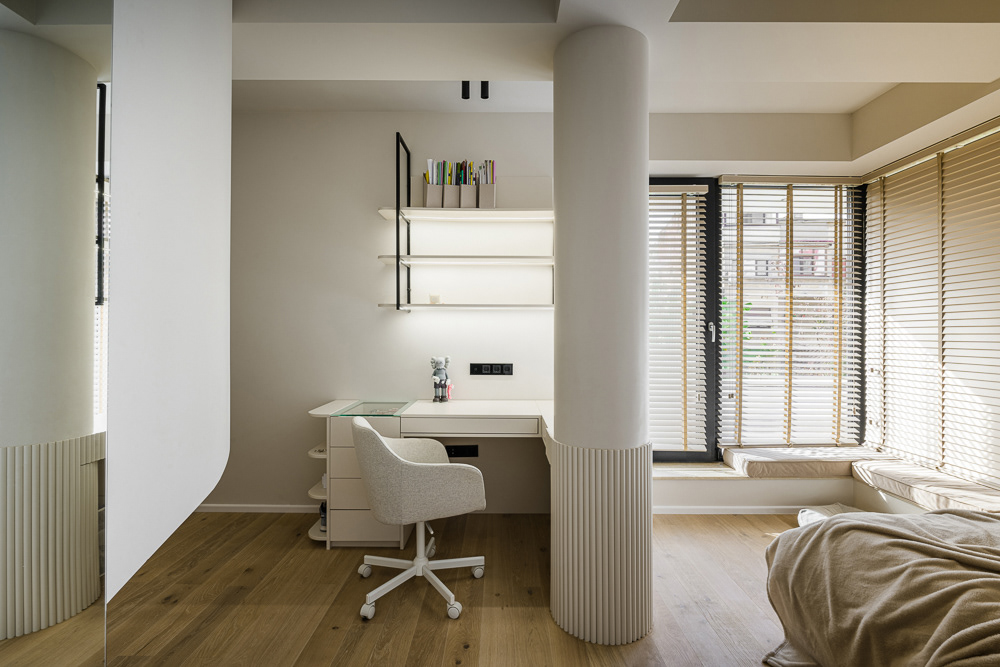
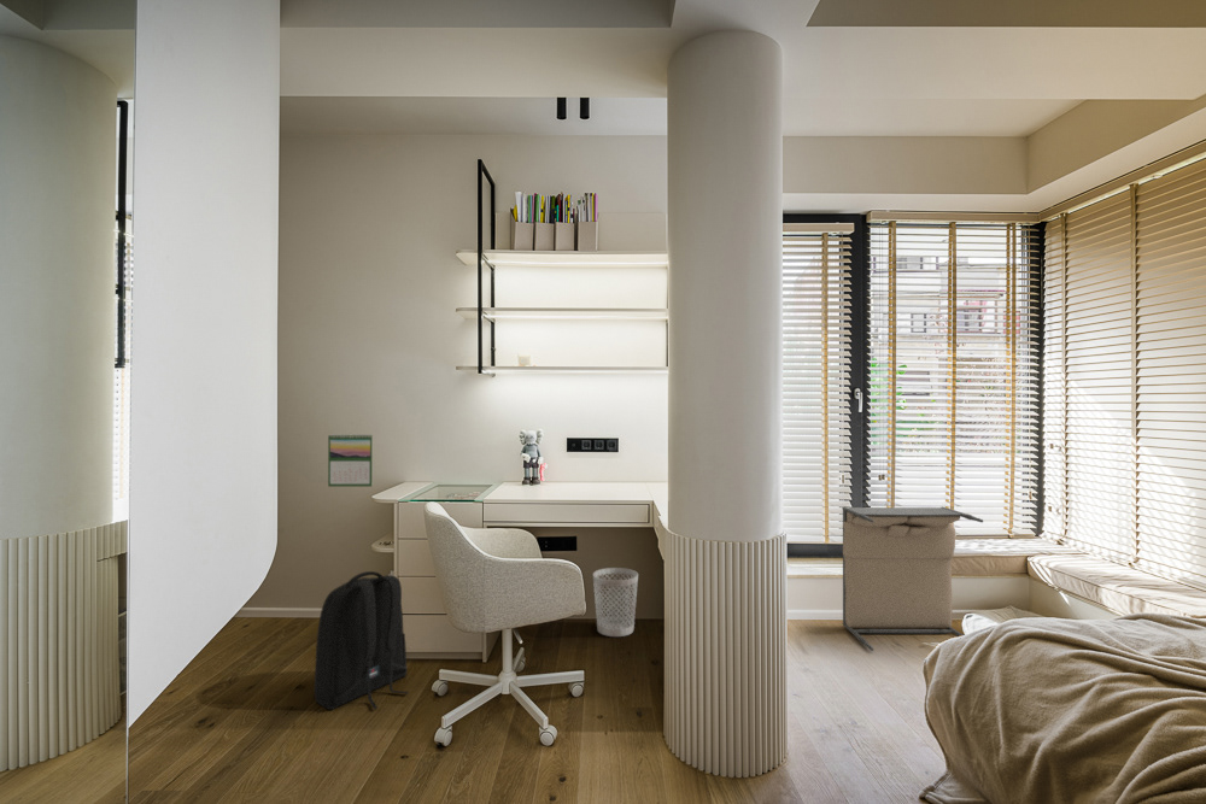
+ calendar [327,432,374,488]
+ wastebasket [592,567,639,638]
+ laundry hamper [841,505,984,652]
+ backpack [314,570,410,711]
